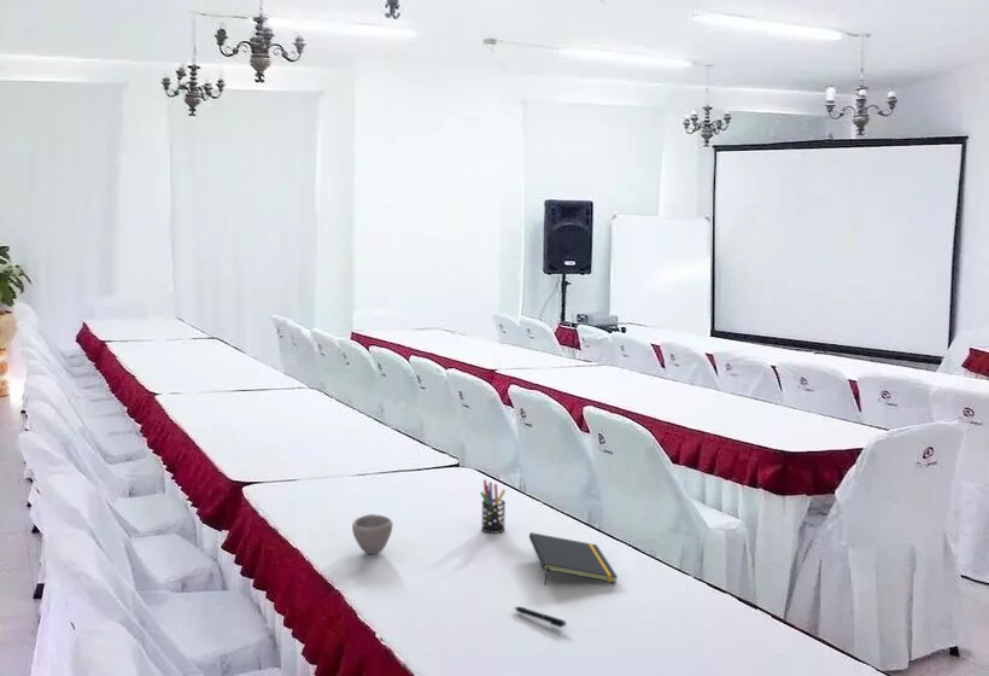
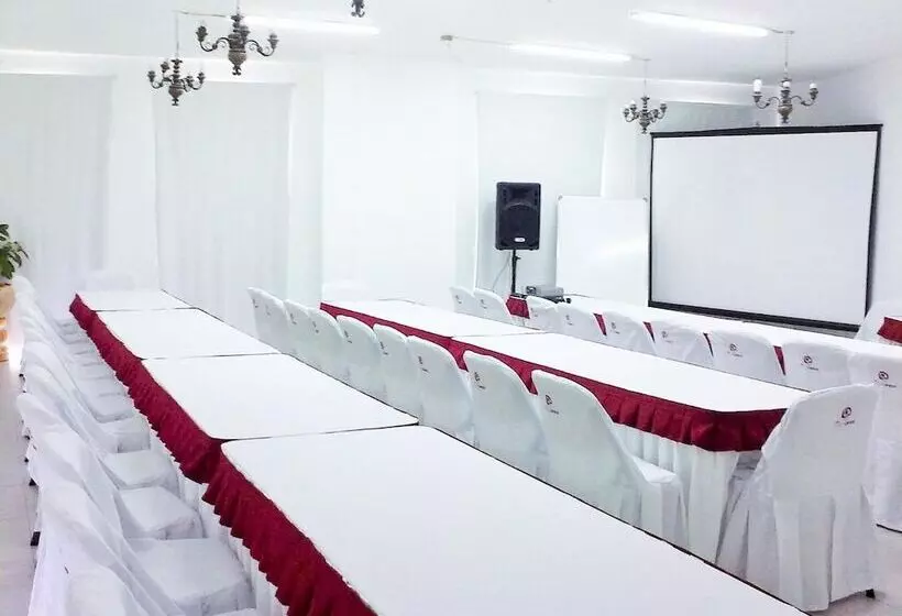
- pen holder [479,478,507,534]
- cup [351,513,394,555]
- pen [513,605,567,629]
- notepad [528,531,619,587]
